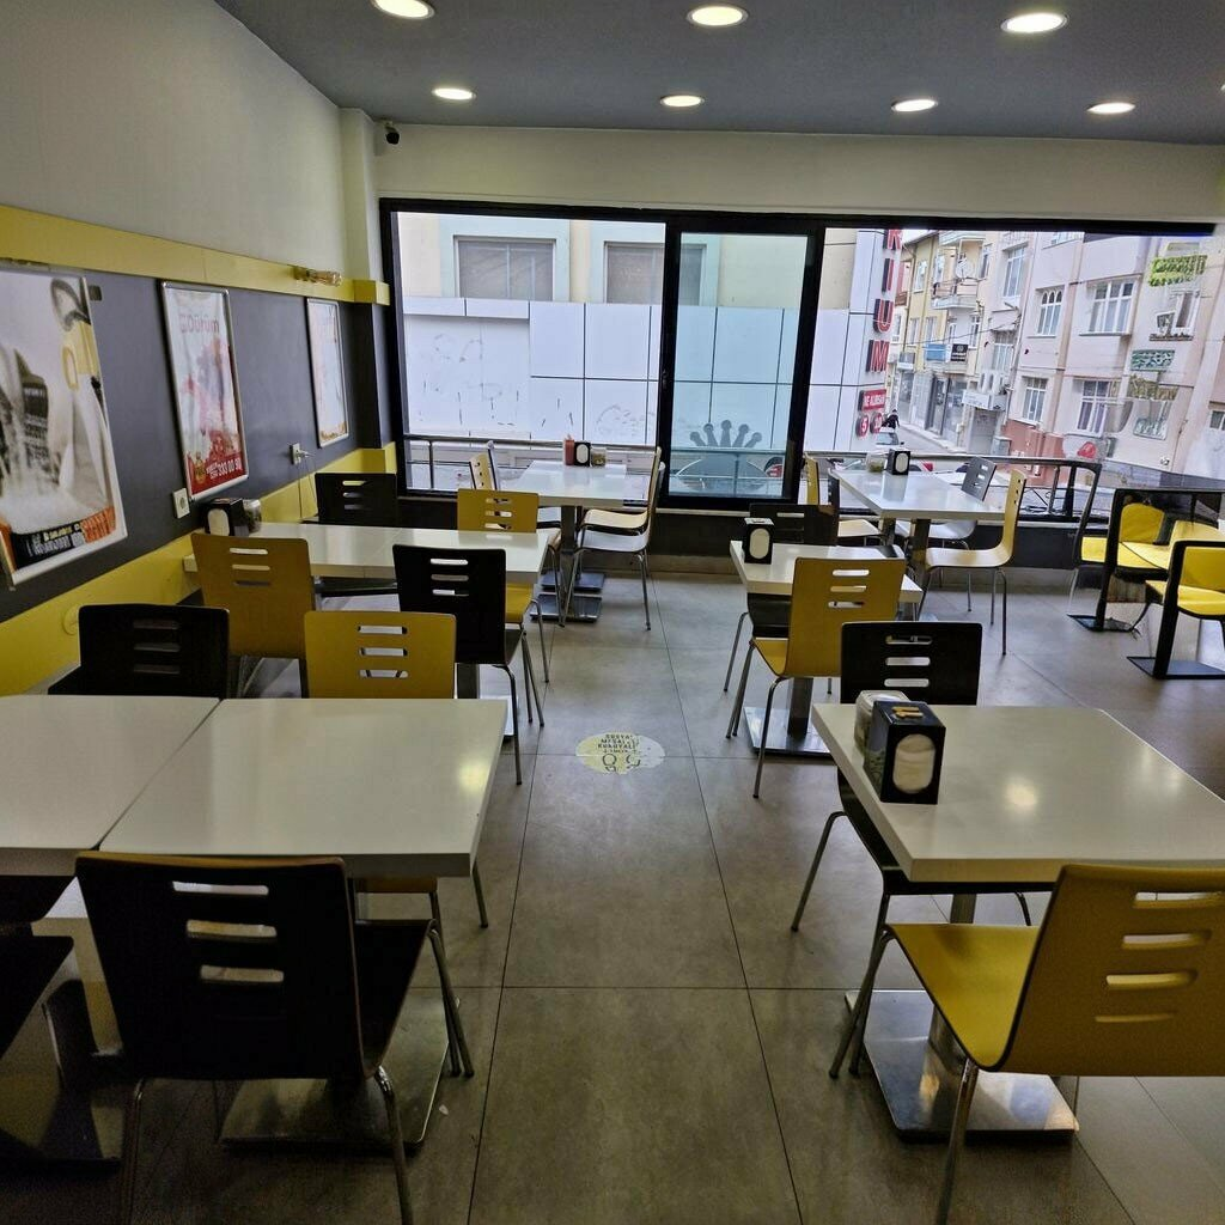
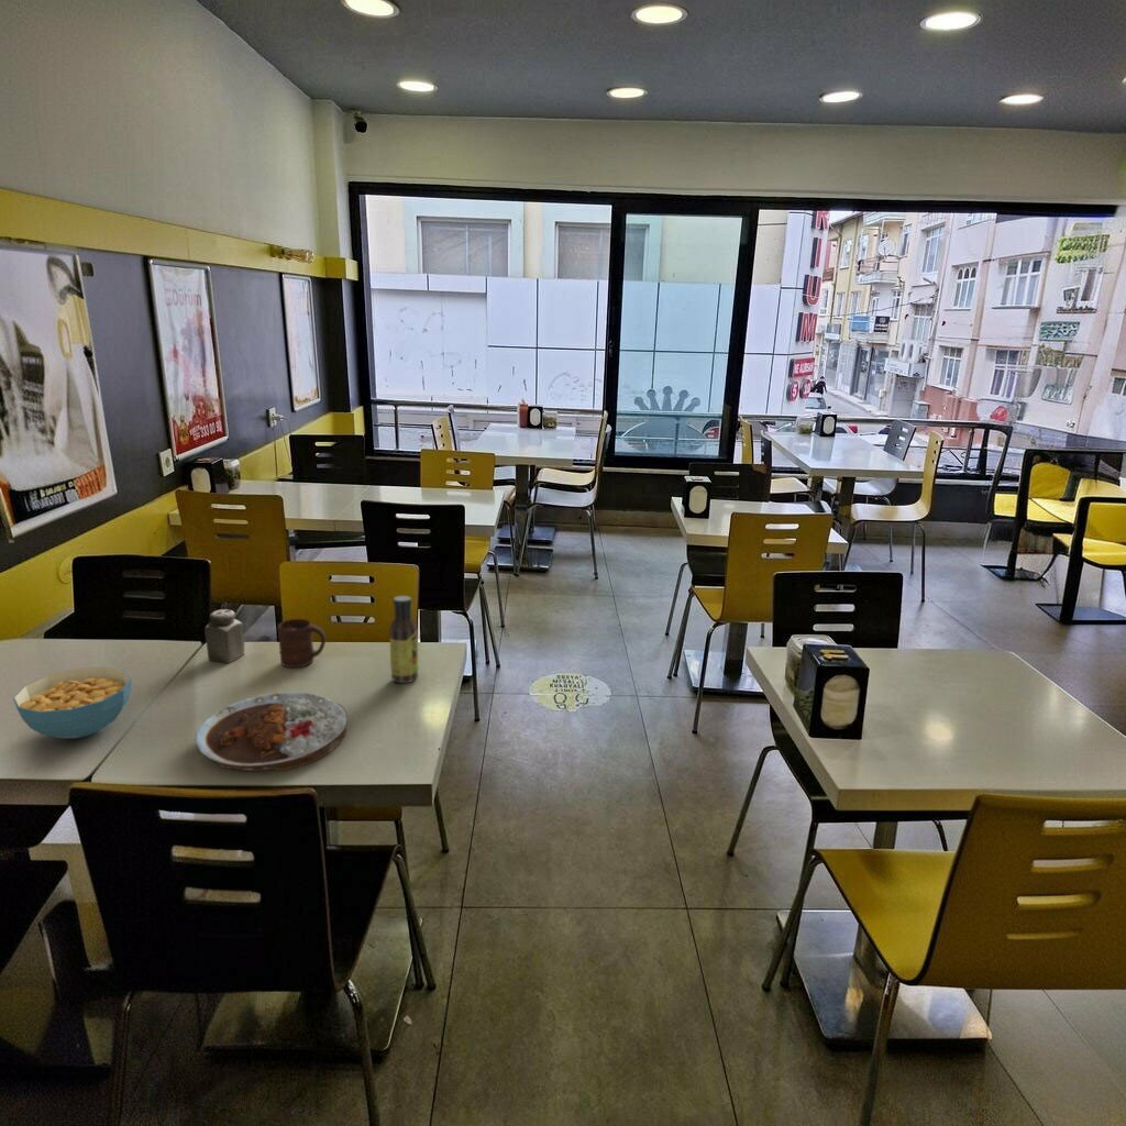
+ plate [195,691,349,772]
+ cup [277,618,327,669]
+ cereal bowl [12,665,132,740]
+ sauce bottle [388,595,420,684]
+ salt shaker [203,608,246,664]
